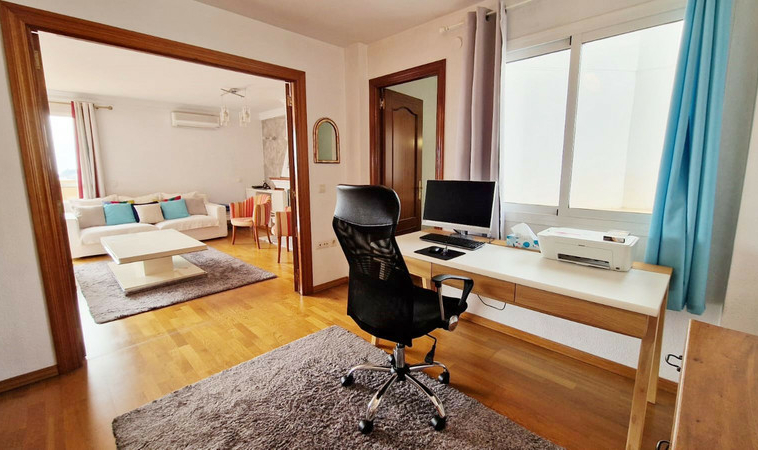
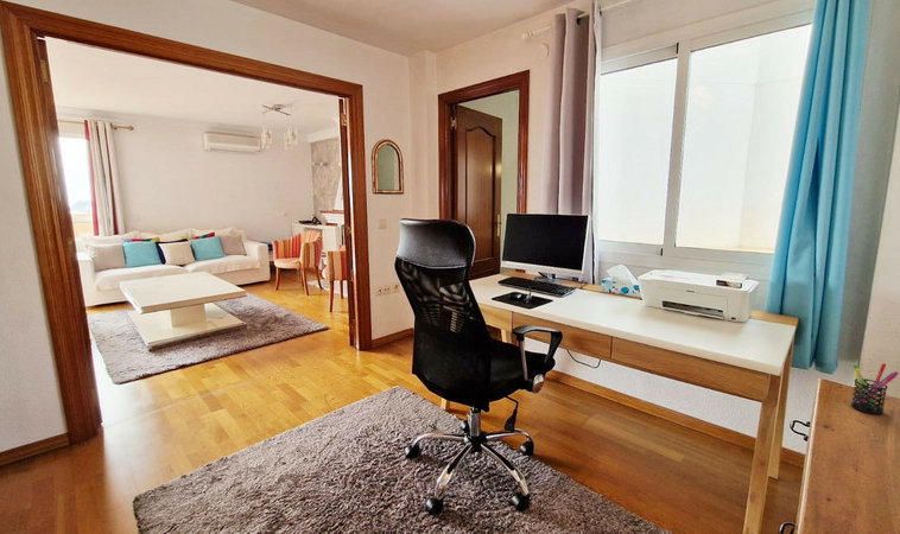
+ pen holder [850,362,900,415]
